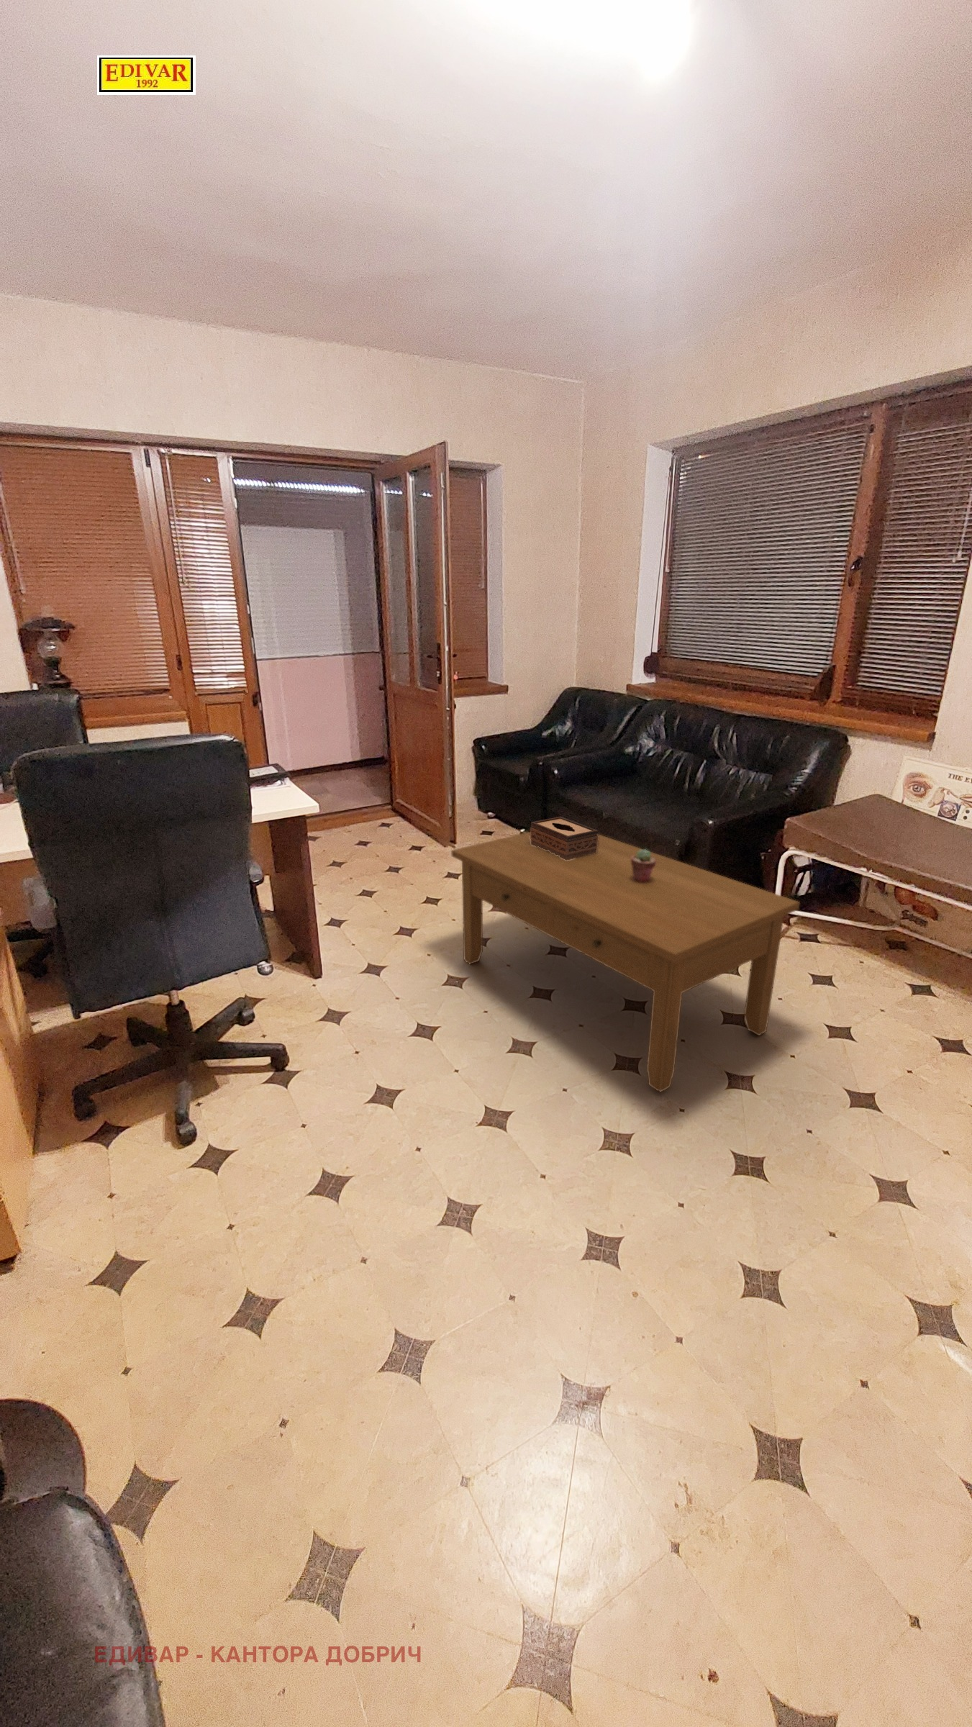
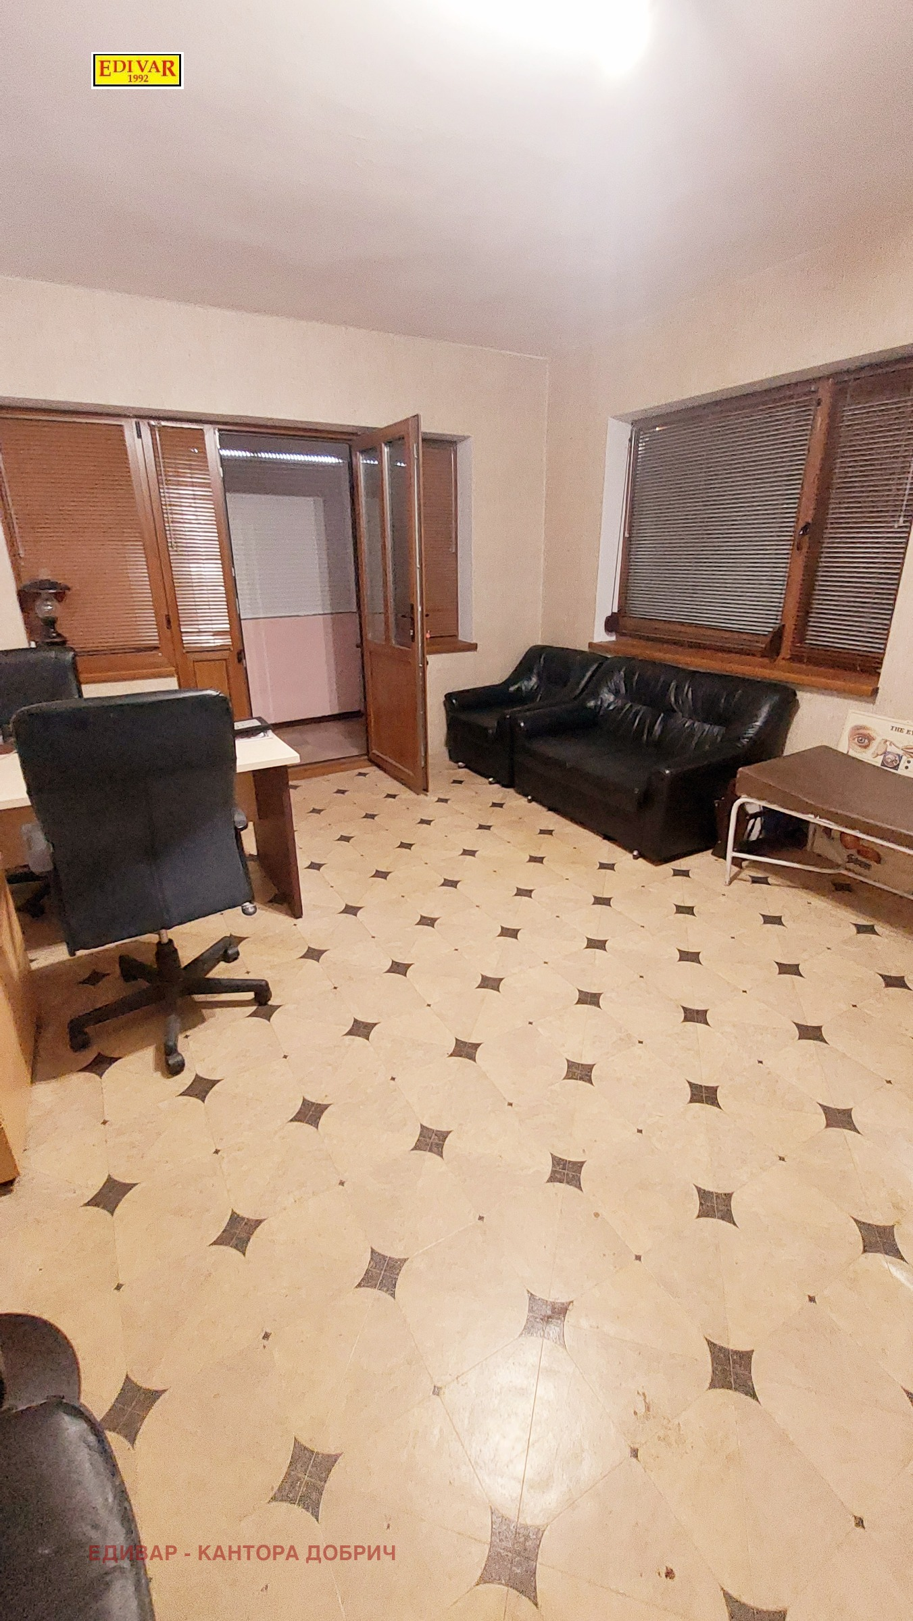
- tissue box [530,816,599,860]
- potted succulent [631,848,657,882]
- coffee table [450,831,801,1094]
